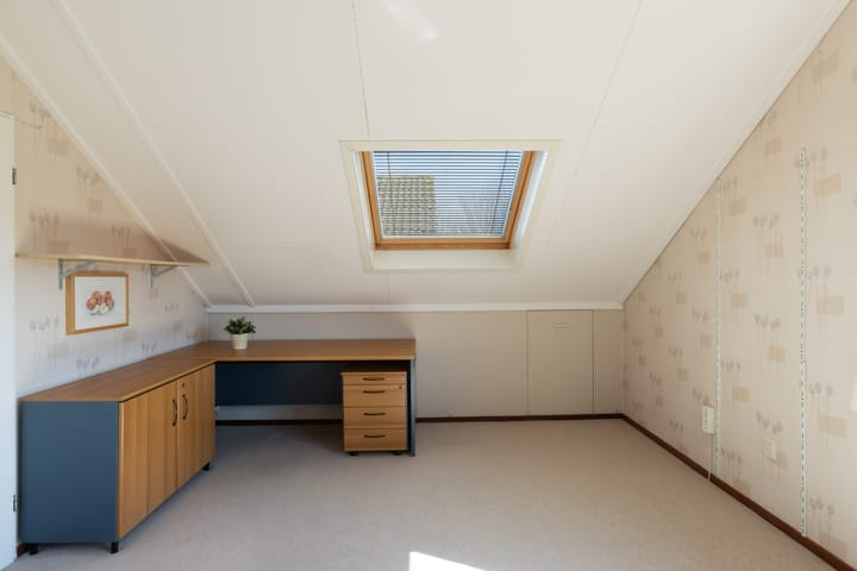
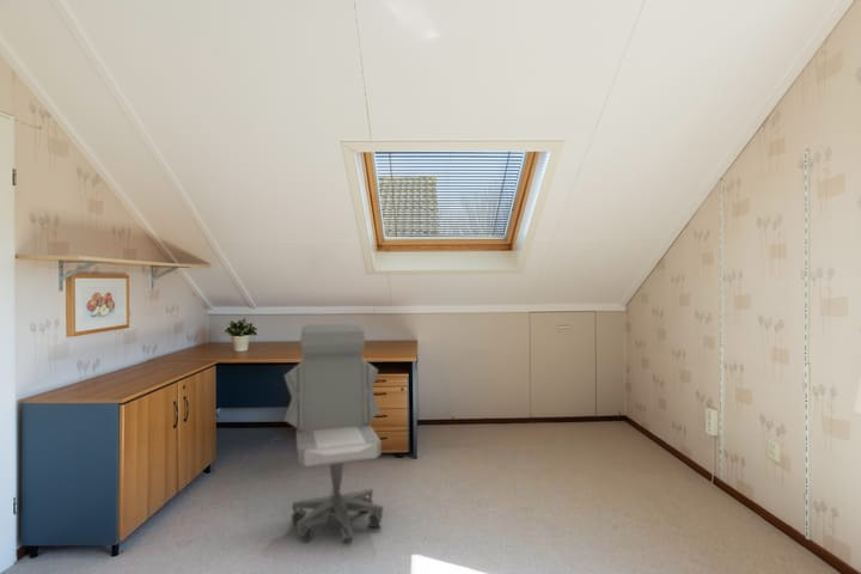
+ office chair [283,322,385,545]
